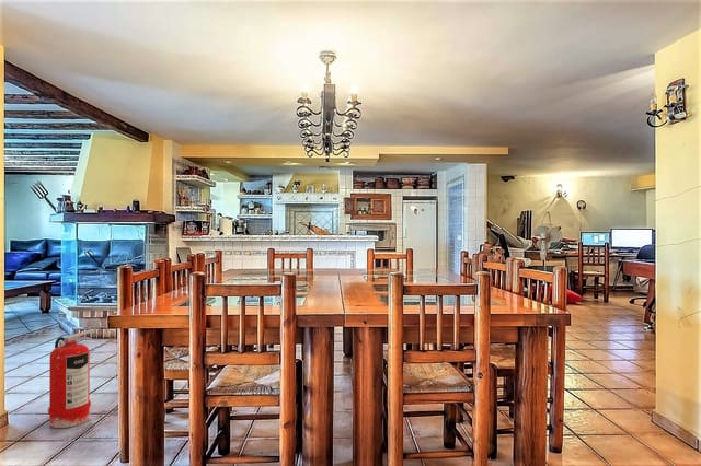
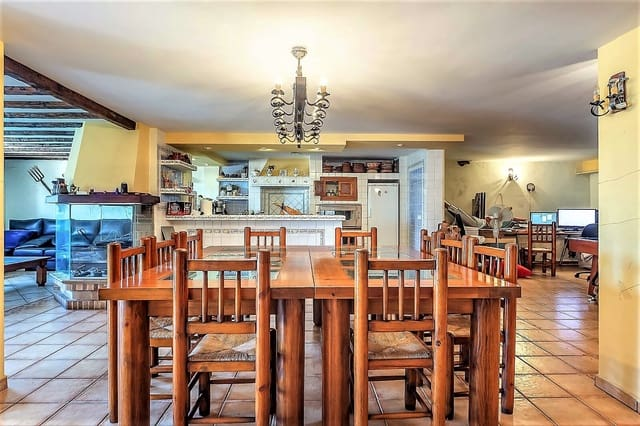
- fire extinguisher [47,329,96,429]
